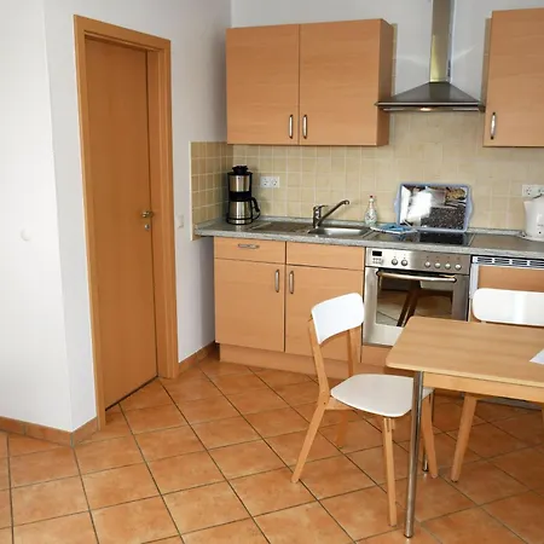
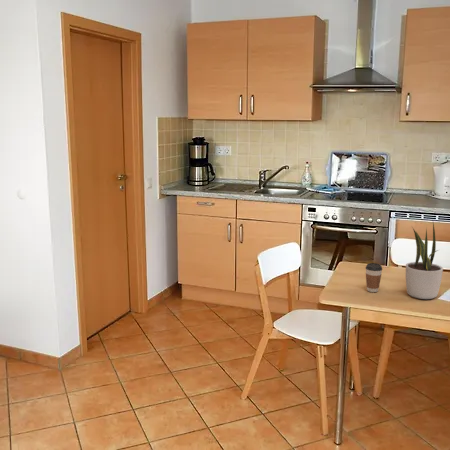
+ potted plant [405,222,444,300]
+ coffee cup [365,262,383,293]
